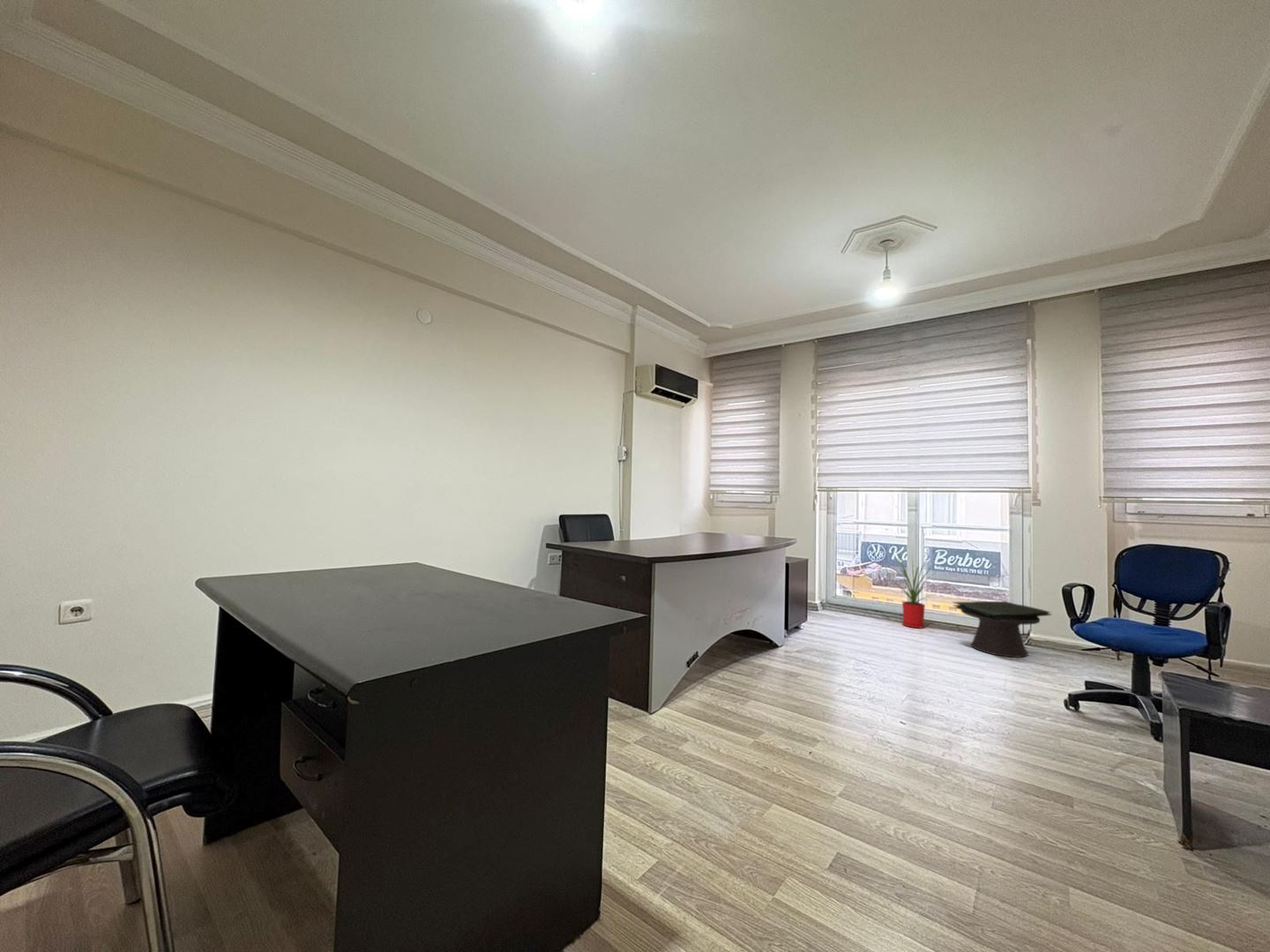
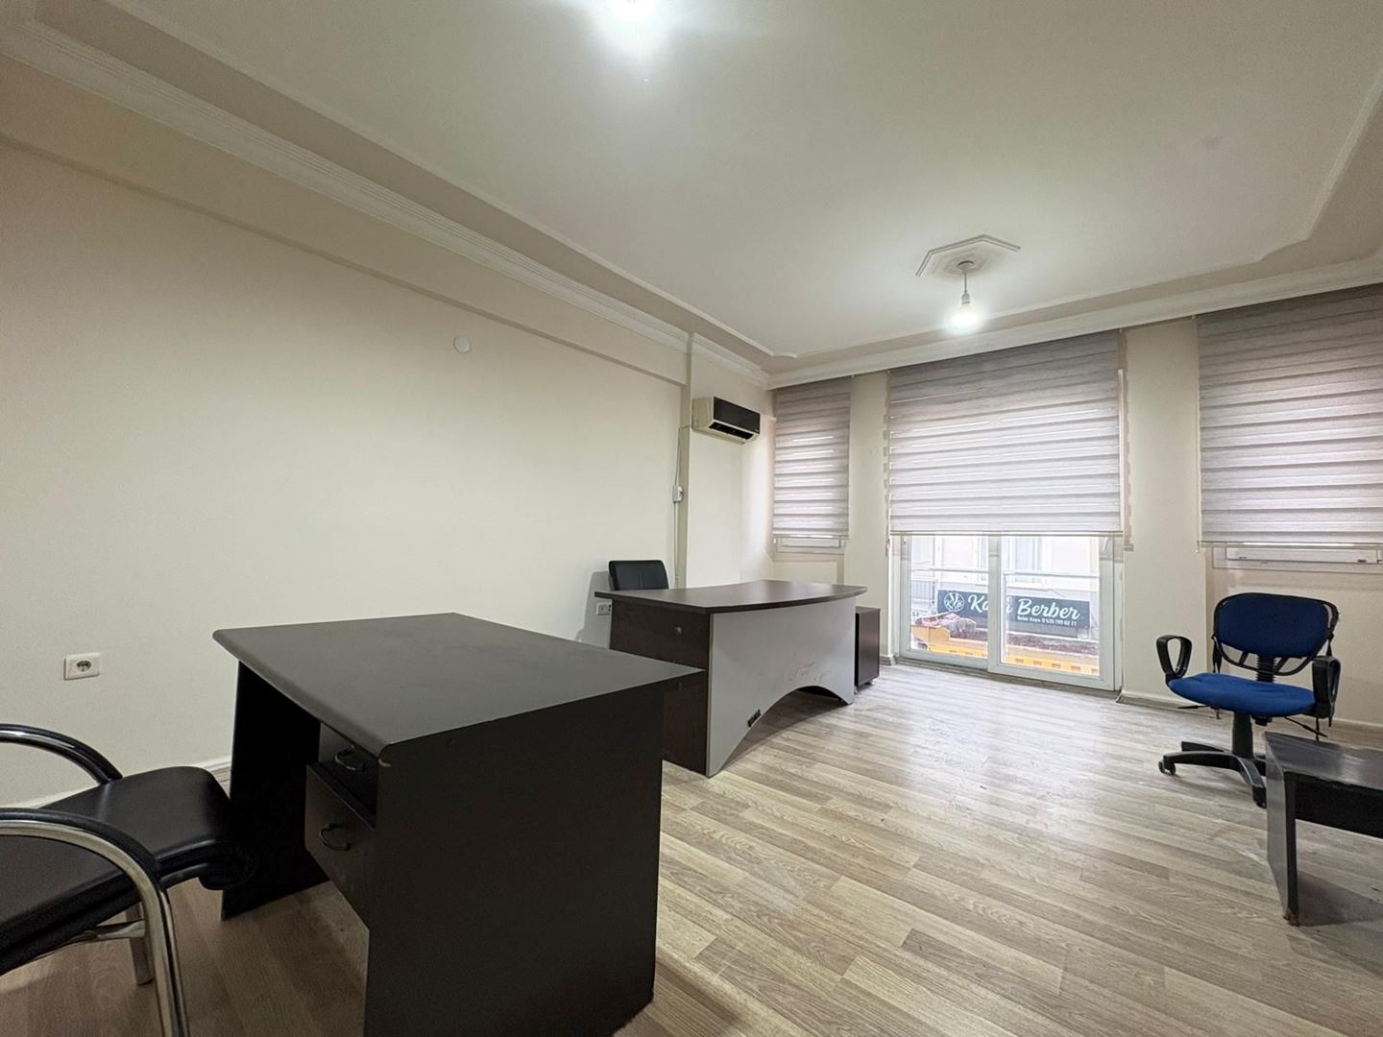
- house plant [885,552,945,629]
- side table [951,600,1052,658]
